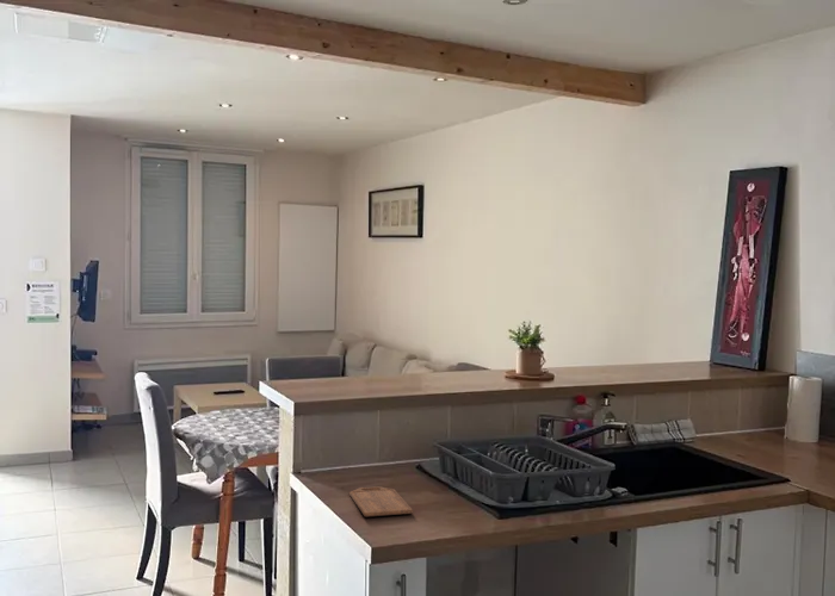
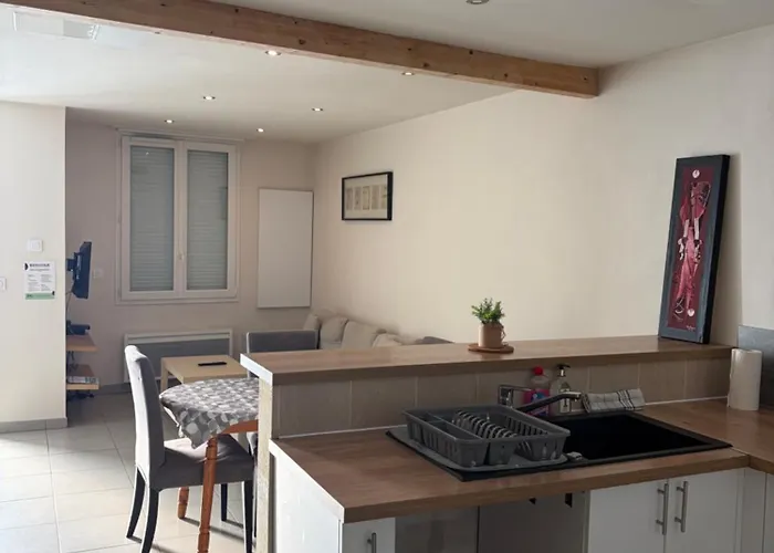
- cutting board [348,485,414,517]
